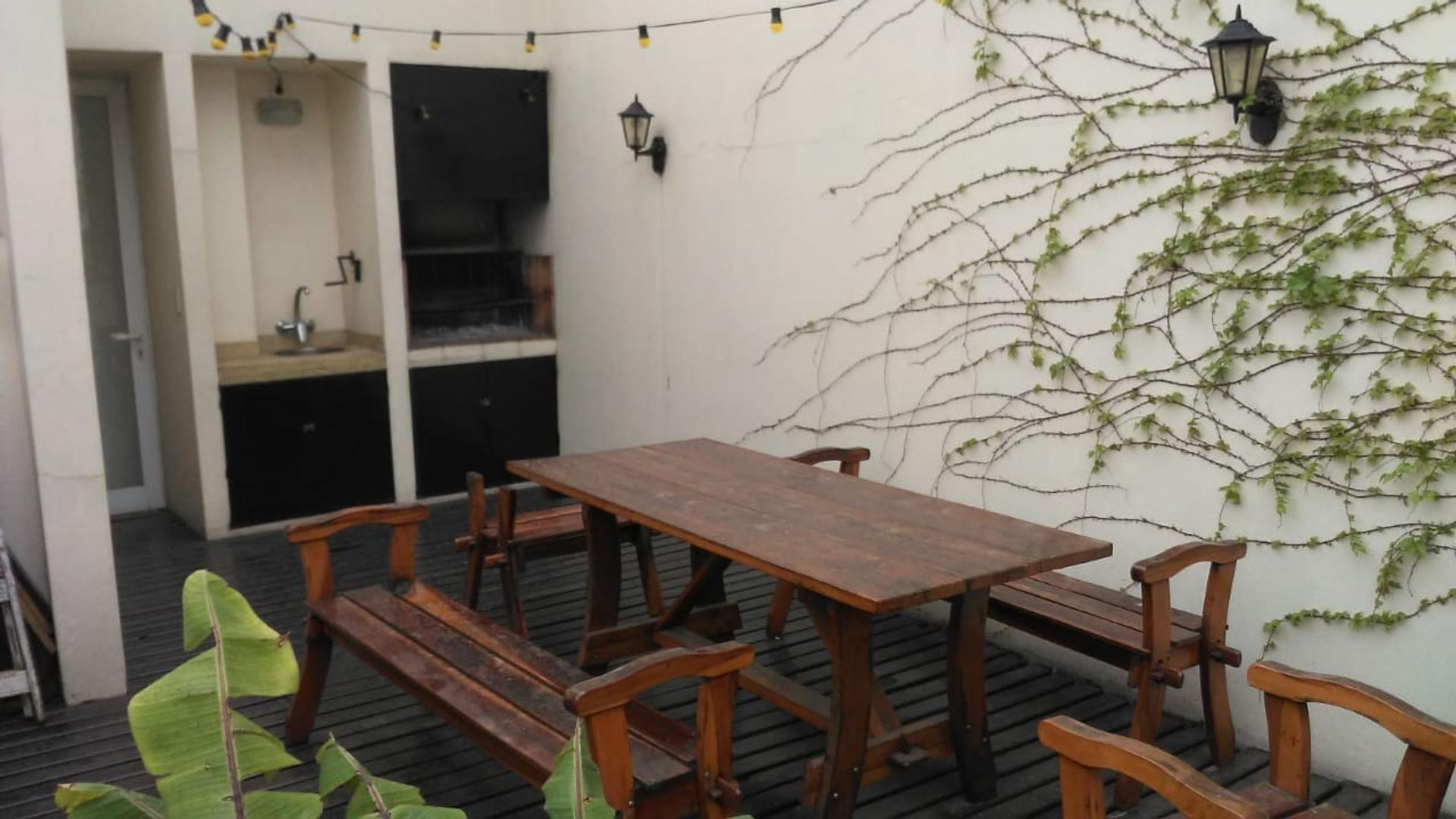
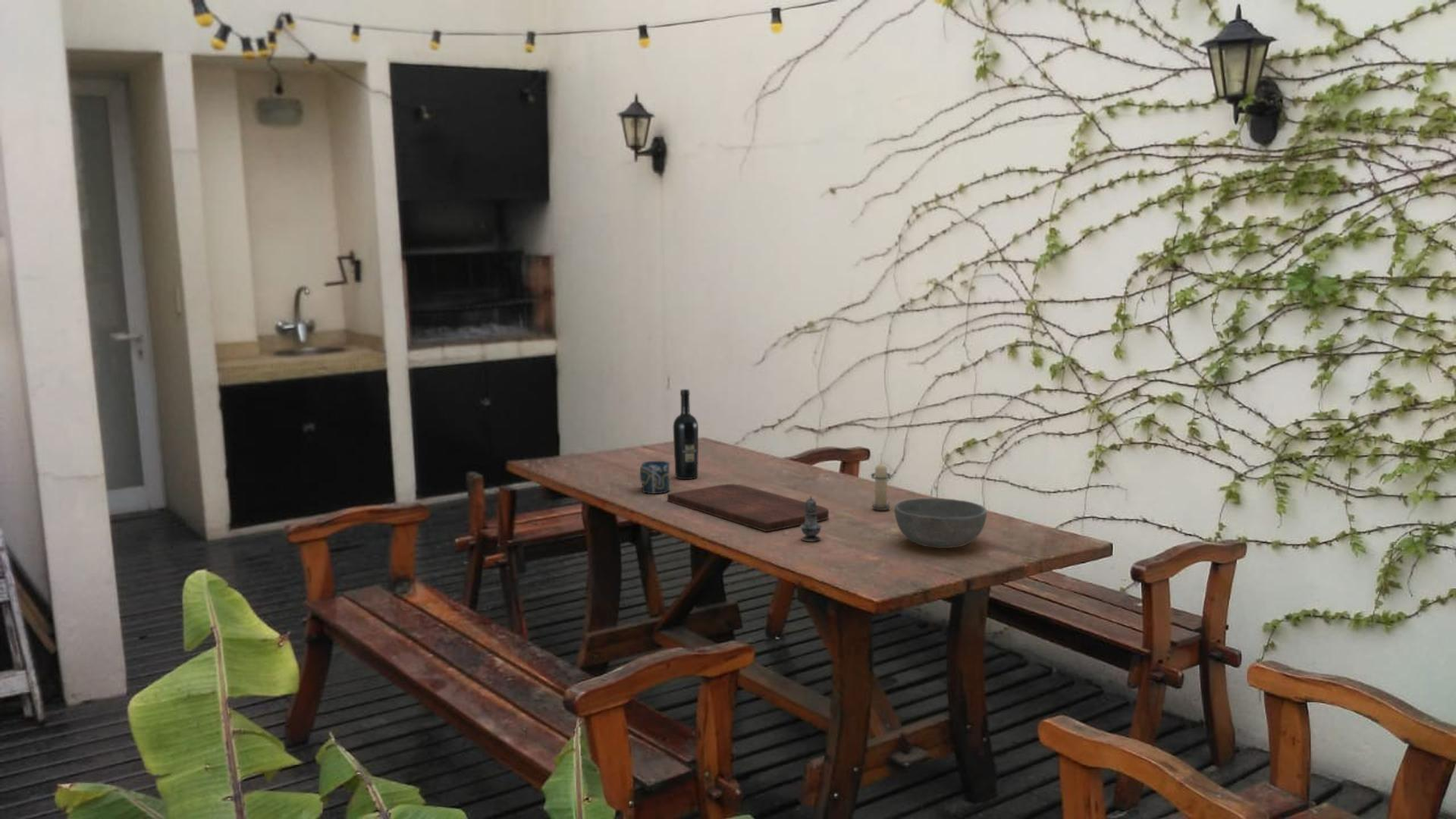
+ cutting board [667,483,830,532]
+ candle [870,460,892,512]
+ salt shaker [799,495,823,542]
+ bowl [894,497,987,549]
+ cup [639,460,670,494]
+ wine bottle [673,388,699,480]
